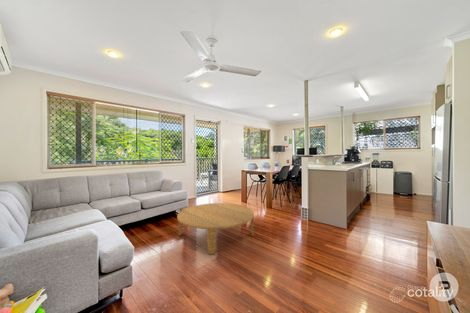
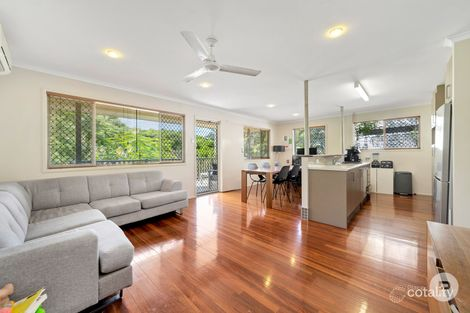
- coffee table [176,202,255,255]
